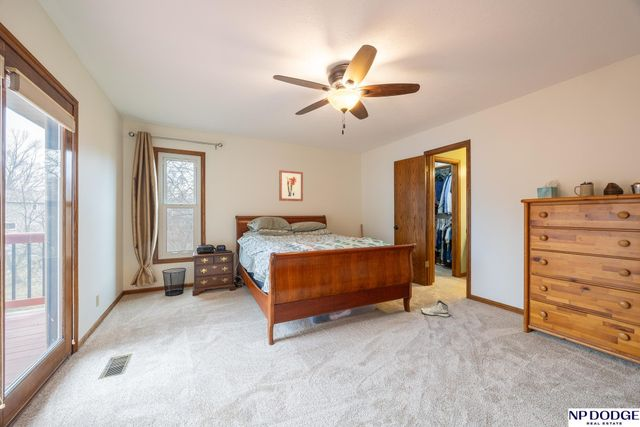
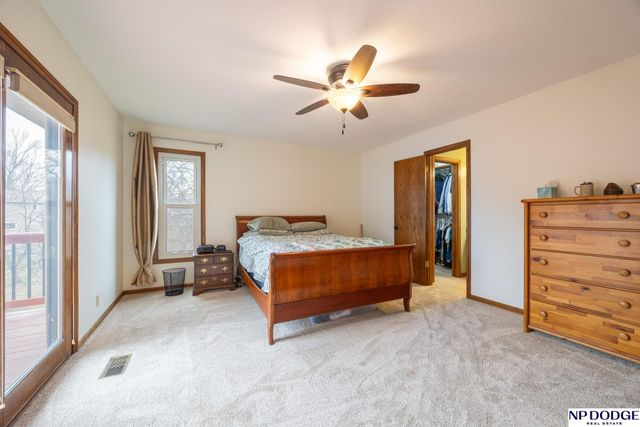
- sneaker [420,299,450,318]
- wall art [278,169,304,202]
